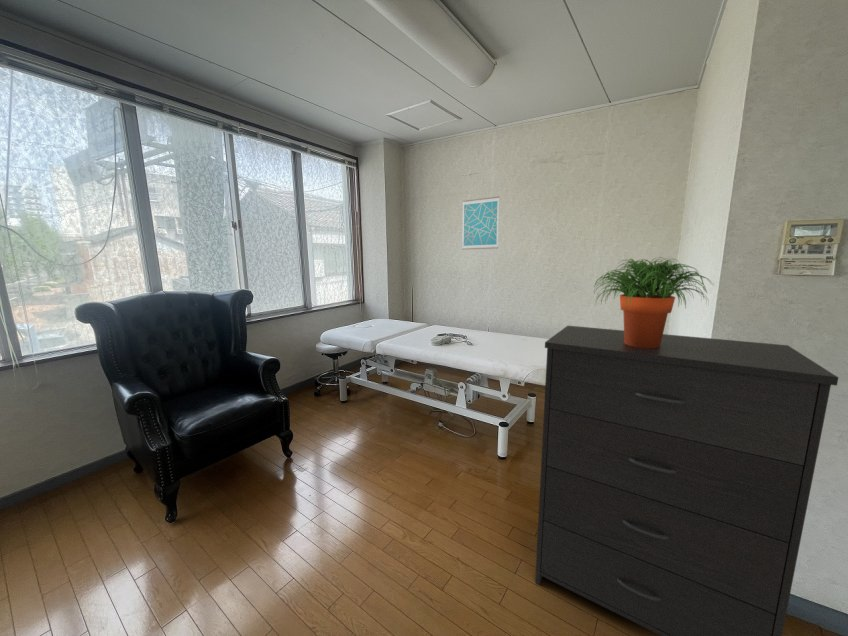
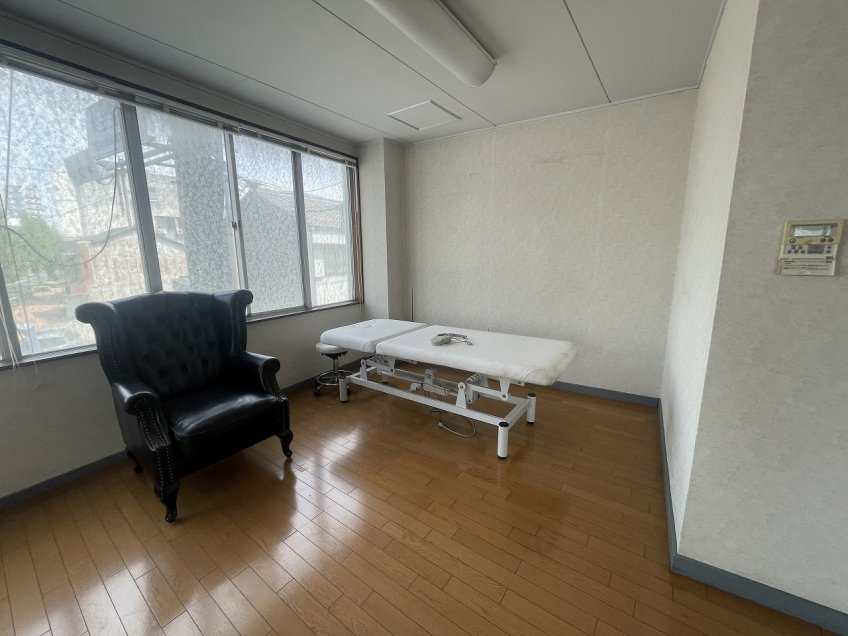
- wall art [461,196,500,251]
- potted plant [592,256,714,348]
- dresser [534,325,839,636]
